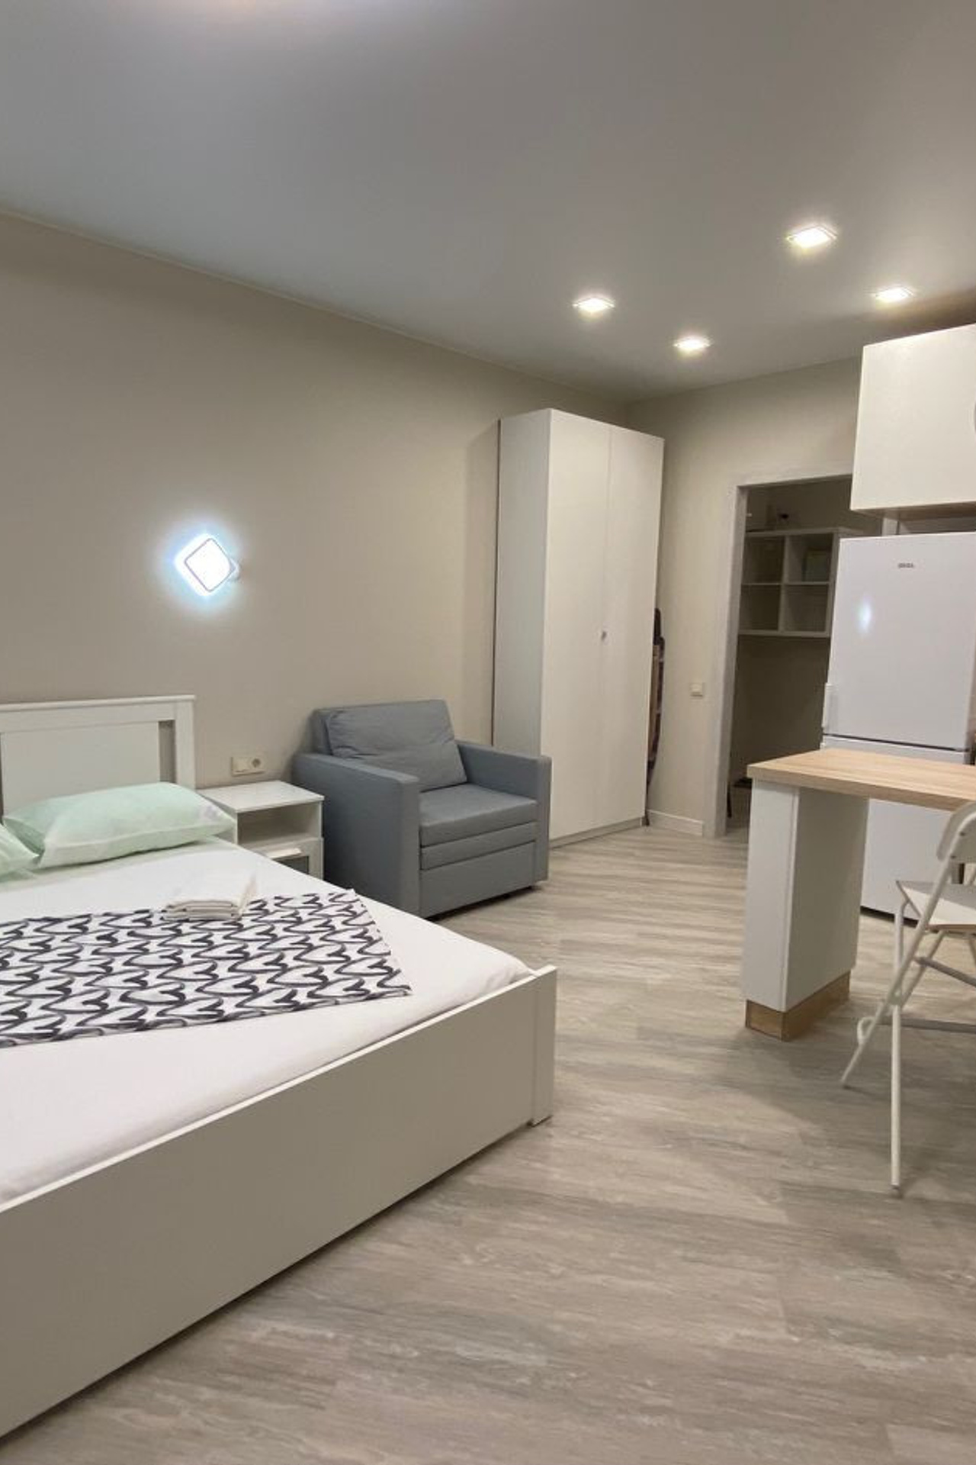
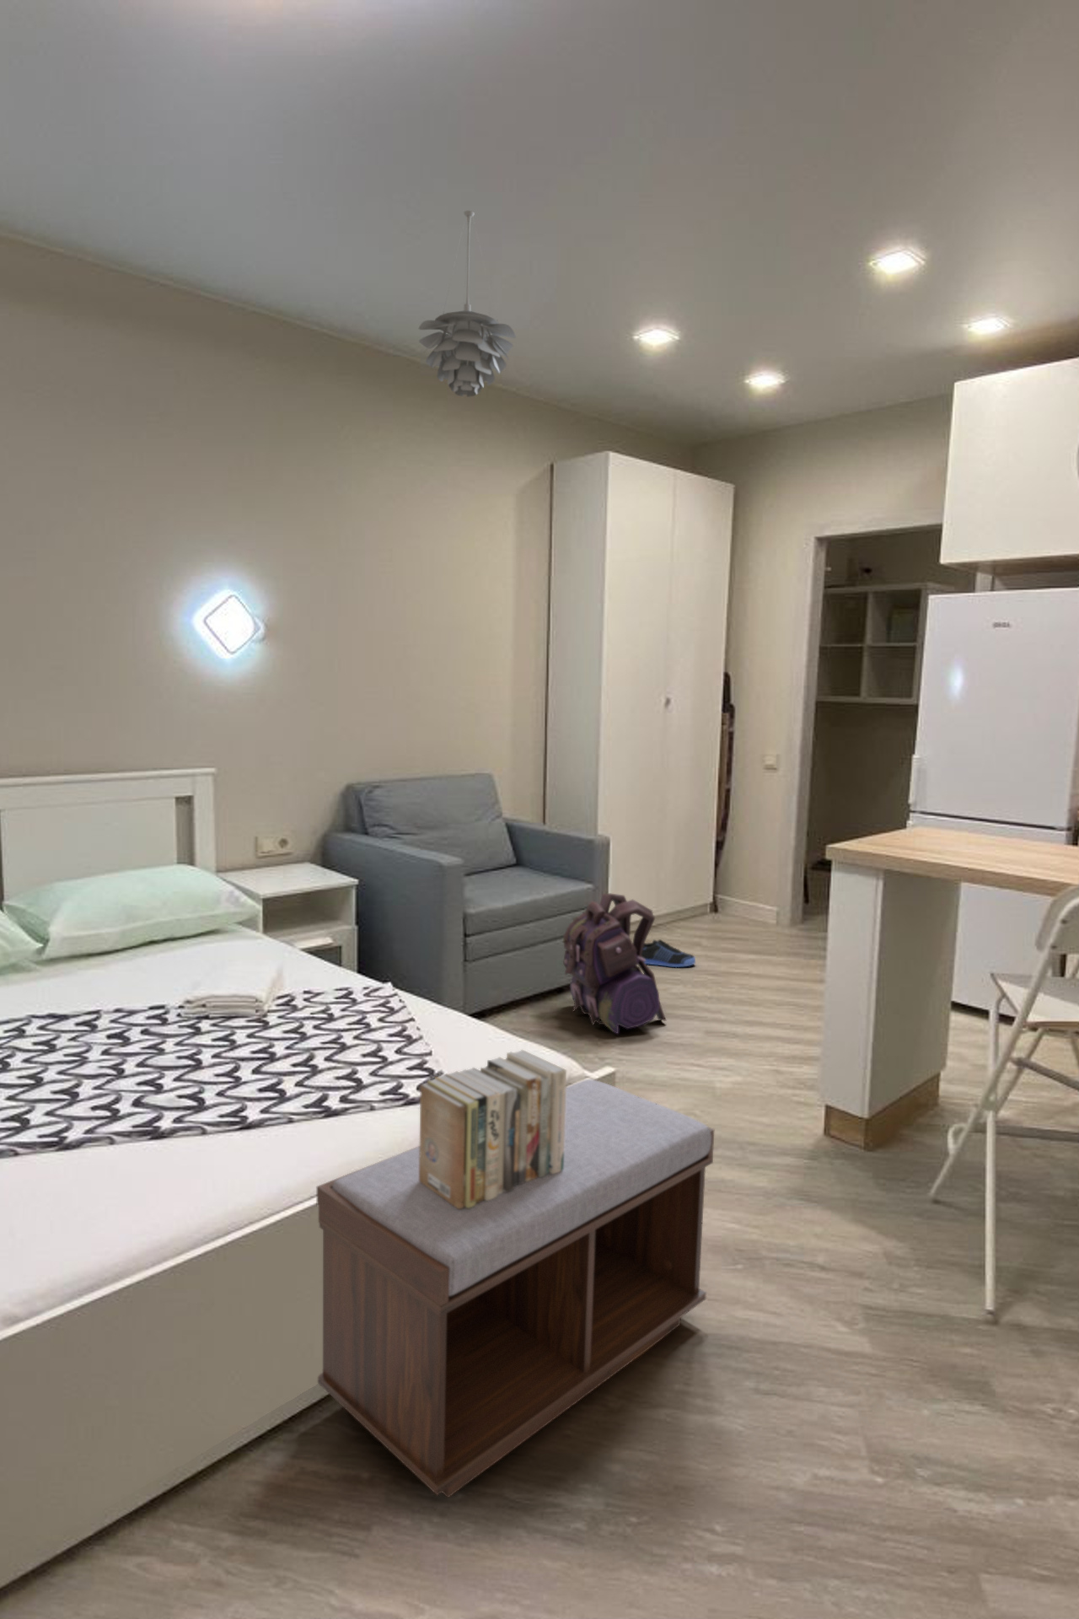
+ sneaker [642,938,696,969]
+ backpack [561,893,667,1035]
+ pendant light [418,210,517,398]
+ bench [316,1078,715,1500]
+ books [419,1049,567,1208]
